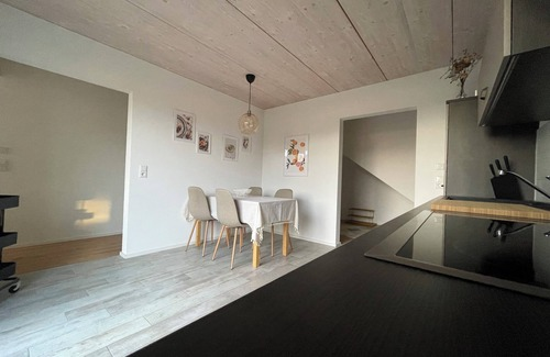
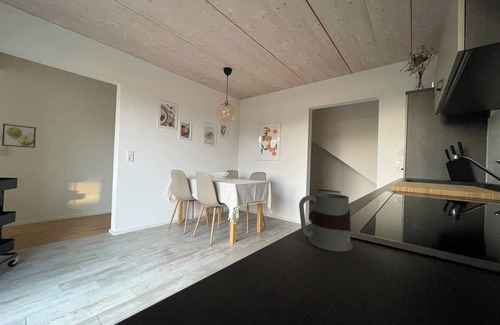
+ mug [298,192,354,253]
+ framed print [1,123,37,149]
